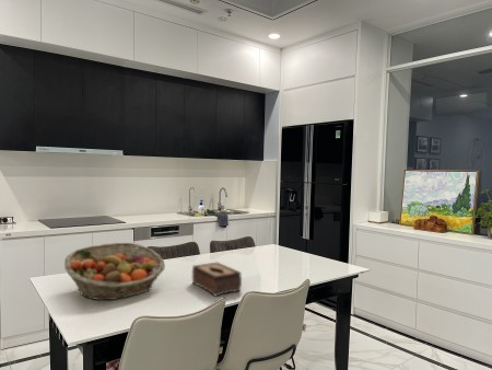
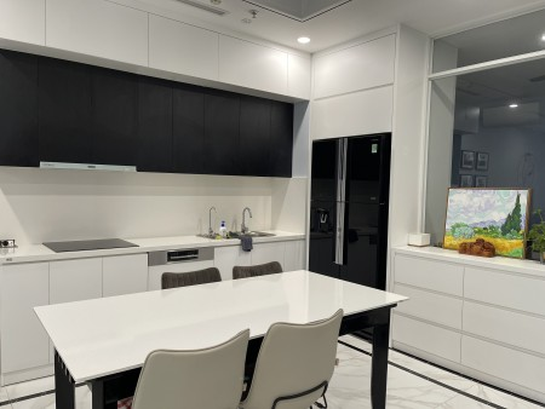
- tissue box [191,262,243,298]
- fruit basket [63,242,166,301]
